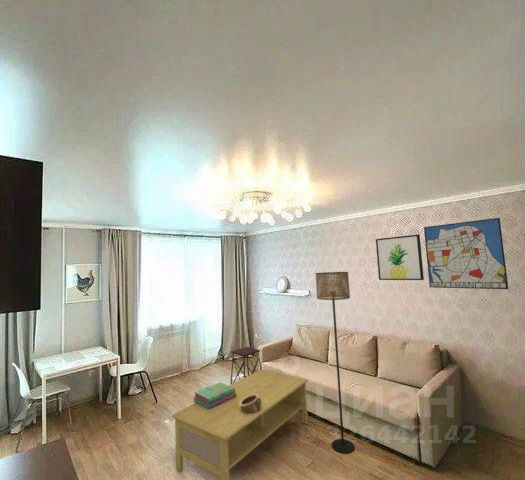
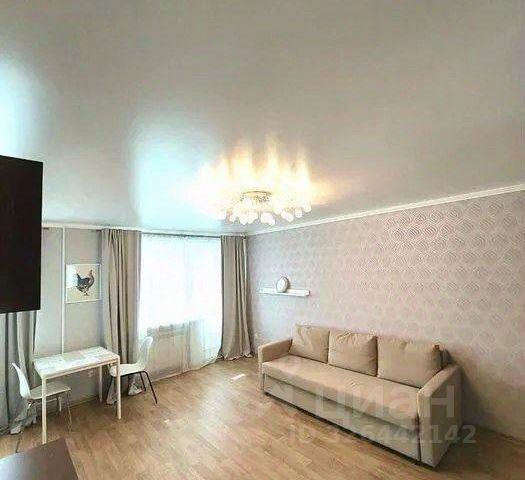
- coffee table [170,368,309,480]
- floor lamp [314,271,356,454]
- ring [240,394,261,414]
- wall art [423,217,509,290]
- wall art [375,234,425,281]
- side table [230,346,262,385]
- stack of books [192,381,237,410]
